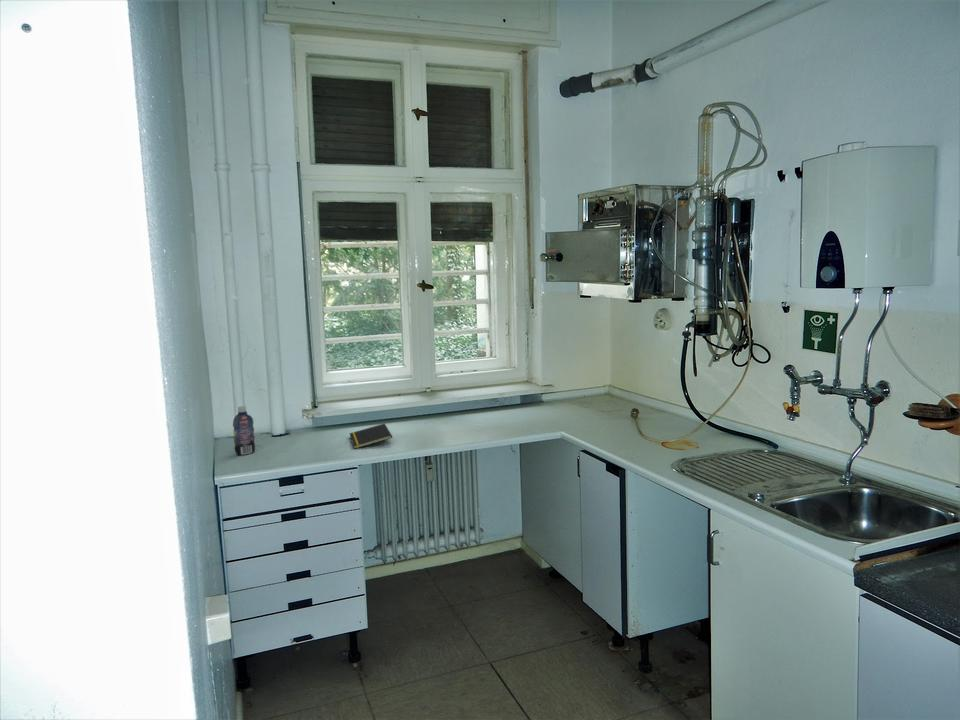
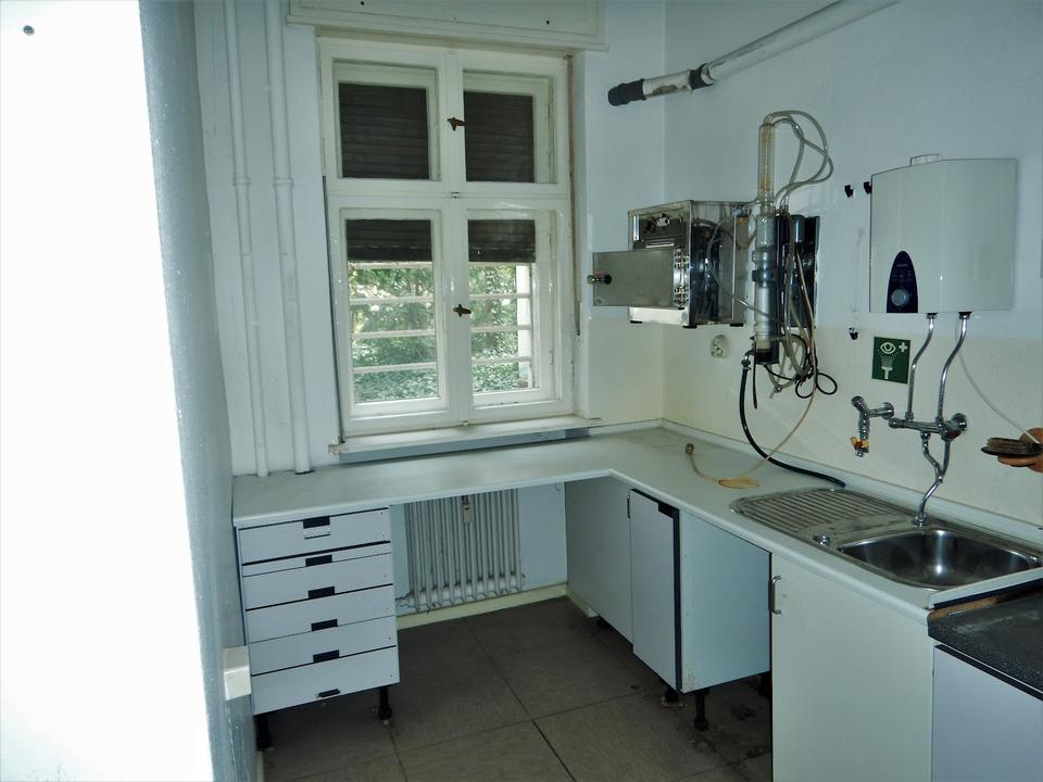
- bottle [232,405,256,456]
- notepad [348,422,393,450]
